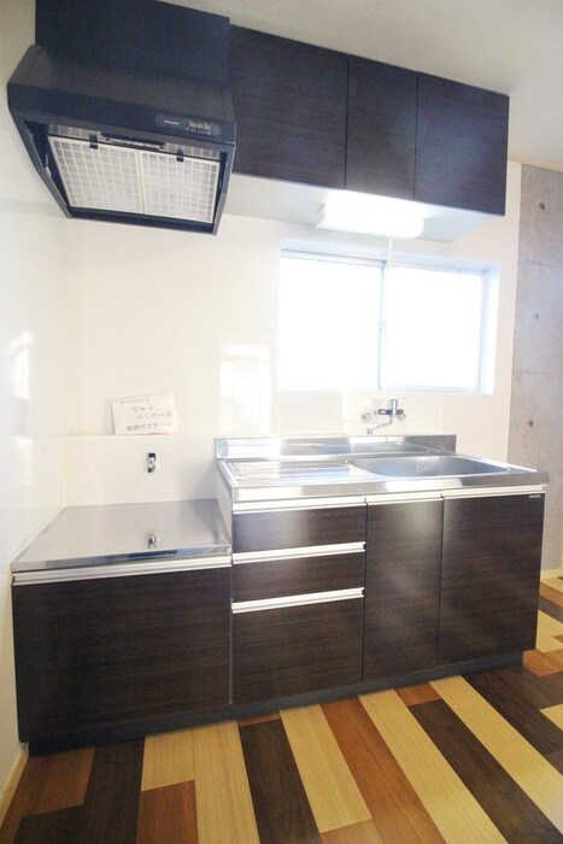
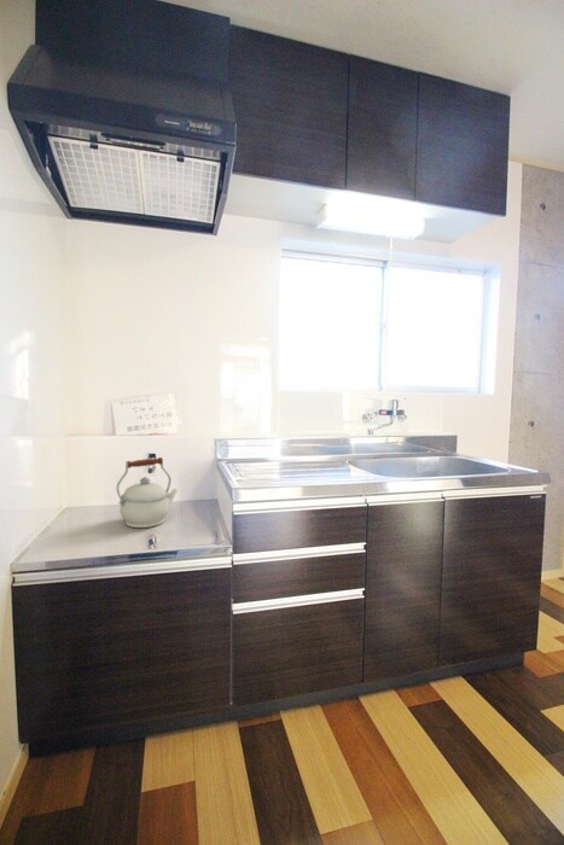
+ kettle [116,456,179,529]
